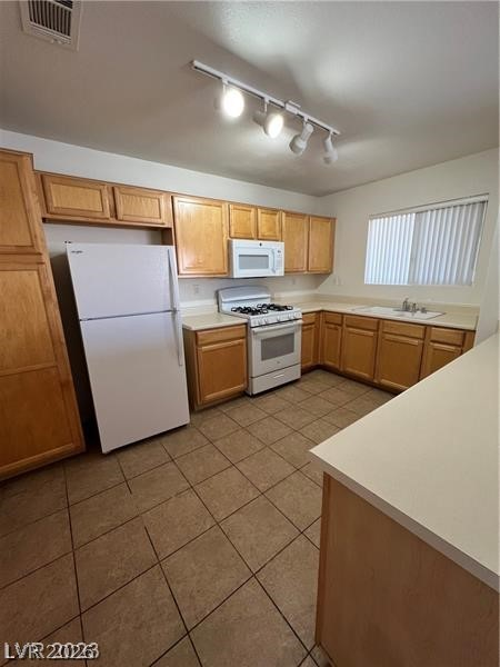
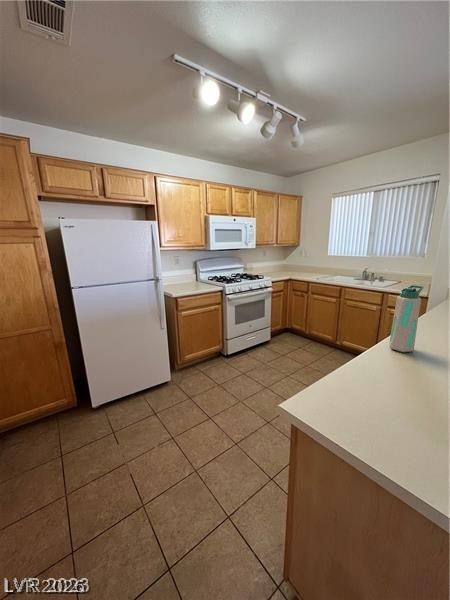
+ water bottle [388,284,425,353]
